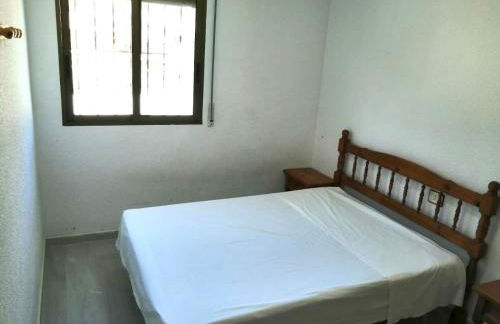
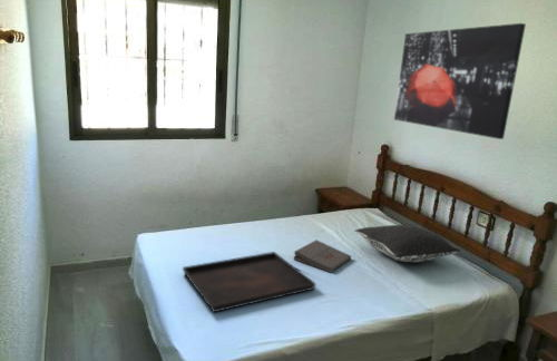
+ wall art [393,22,527,140]
+ pillow [353,223,461,263]
+ pizza box [293,240,352,274]
+ serving tray [182,251,317,313]
